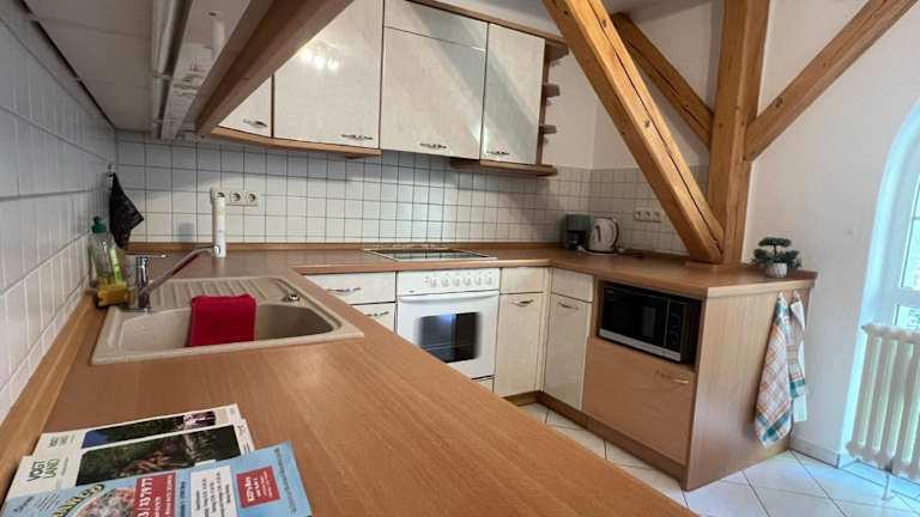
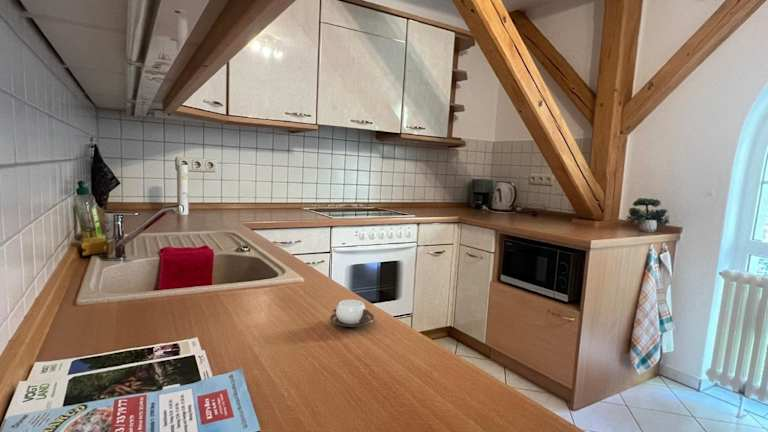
+ cup [329,299,375,328]
